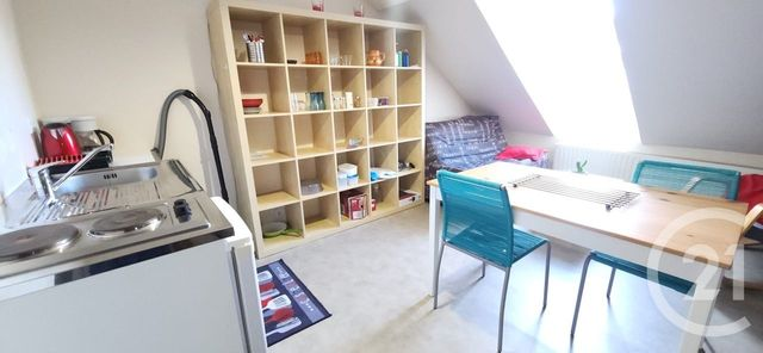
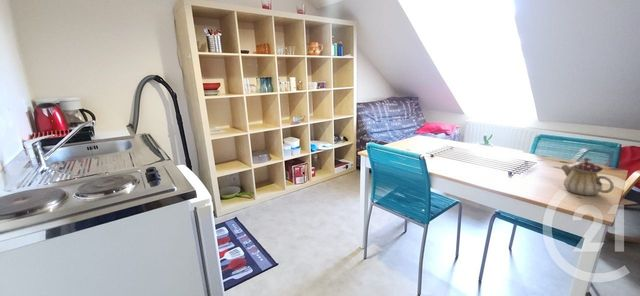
+ teapot [560,157,615,197]
